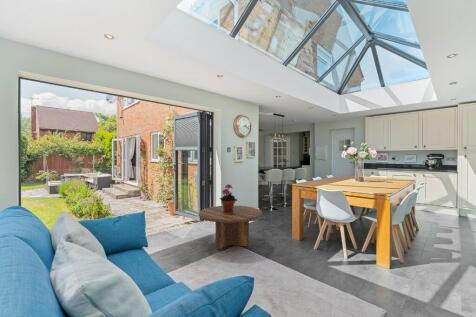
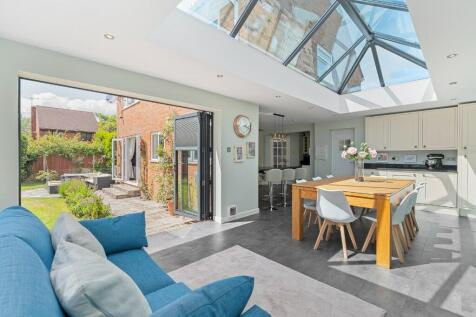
- coffee table [197,204,263,251]
- potted plant [219,183,238,214]
